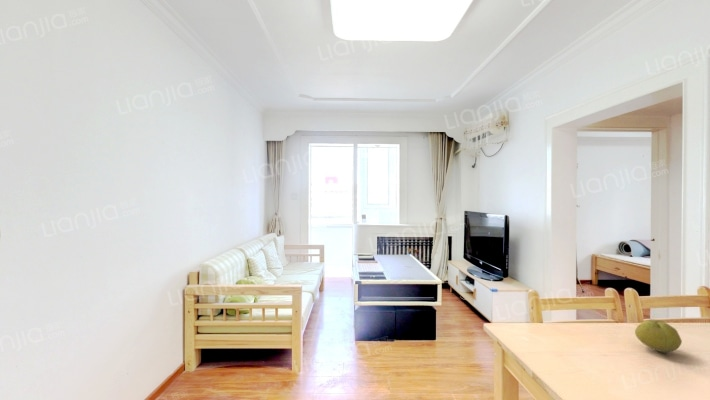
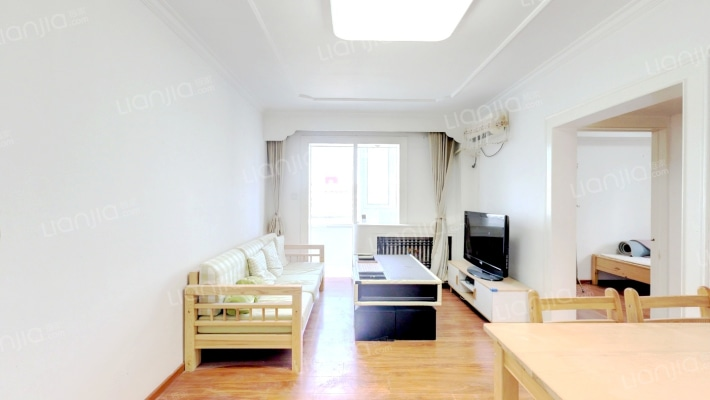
- fruit [634,318,683,353]
